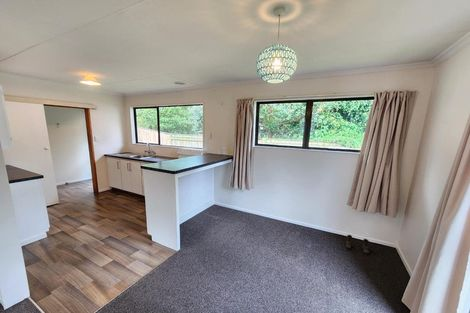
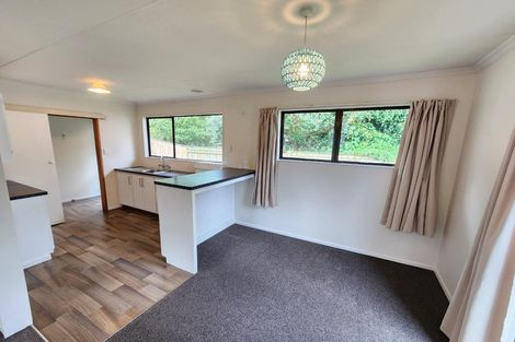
- boots [345,234,370,255]
